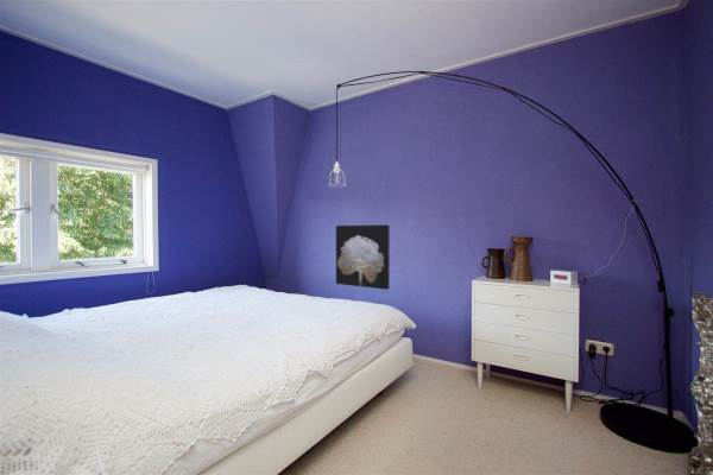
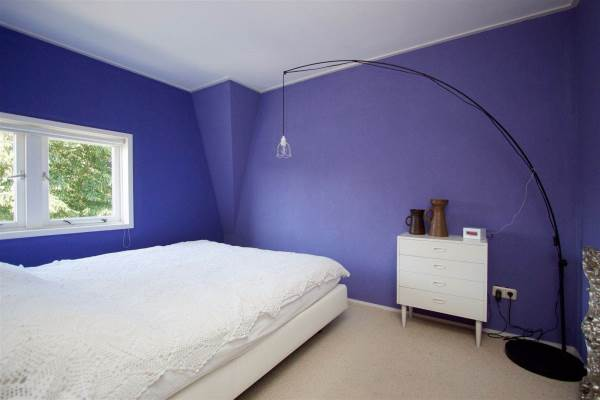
- wall art [335,223,391,291]
